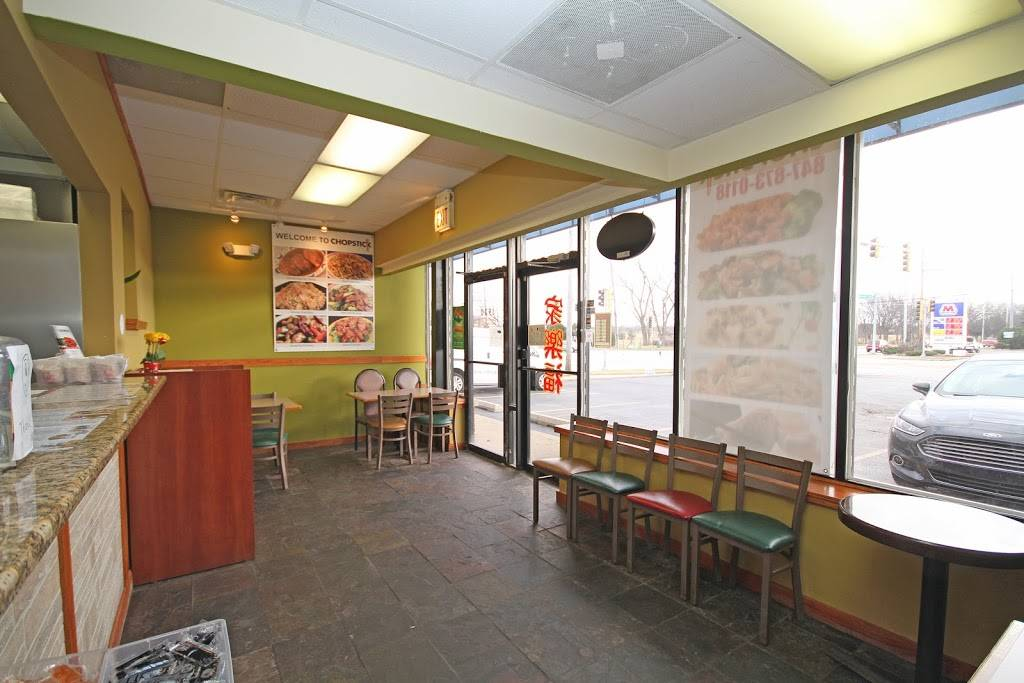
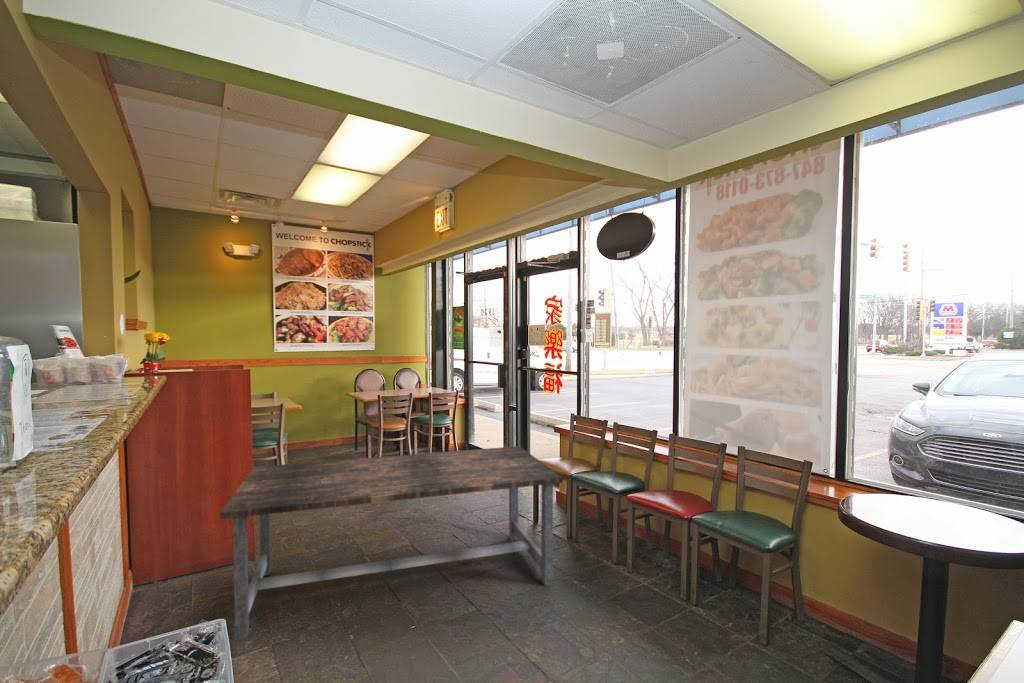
+ dining table [219,445,564,642]
